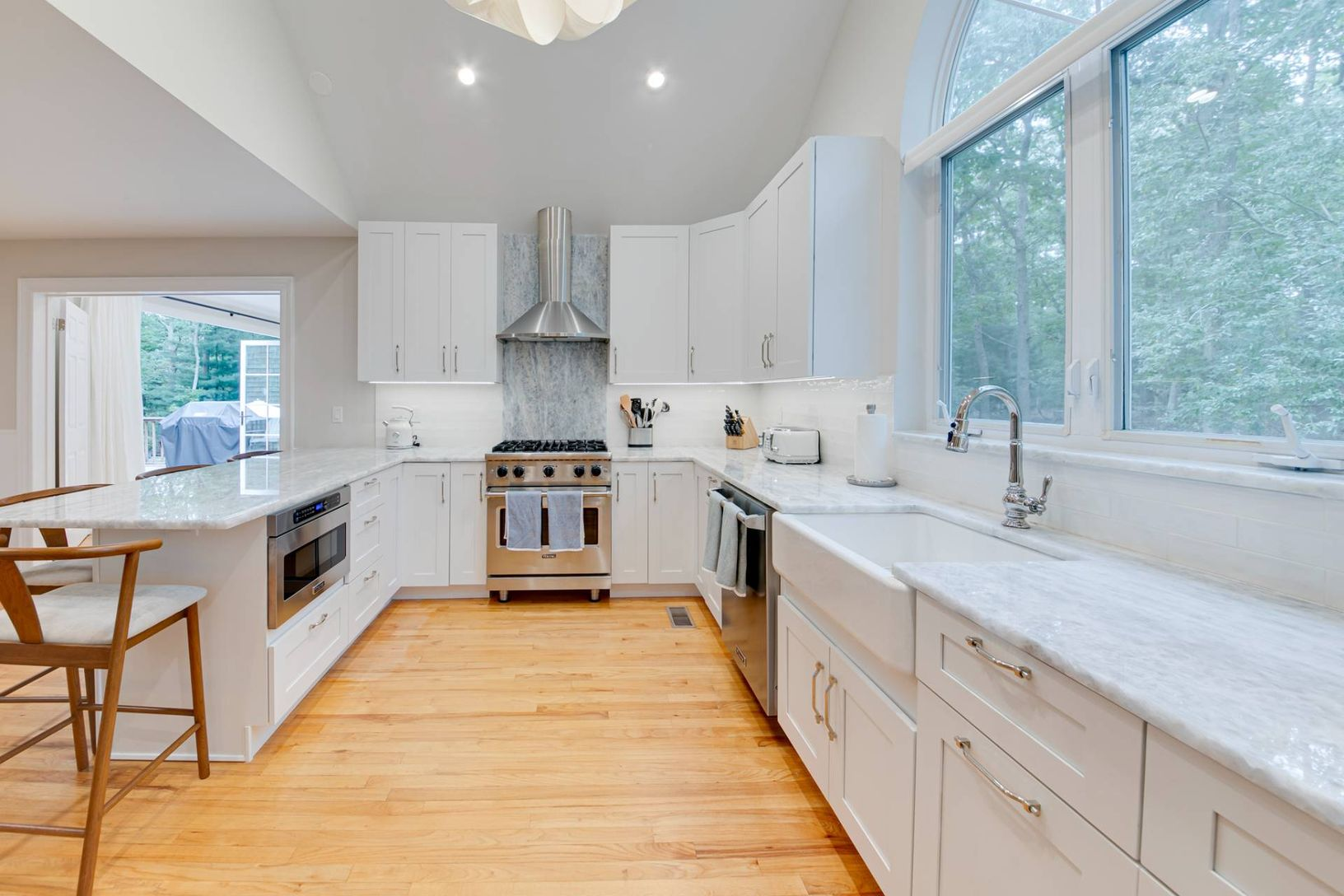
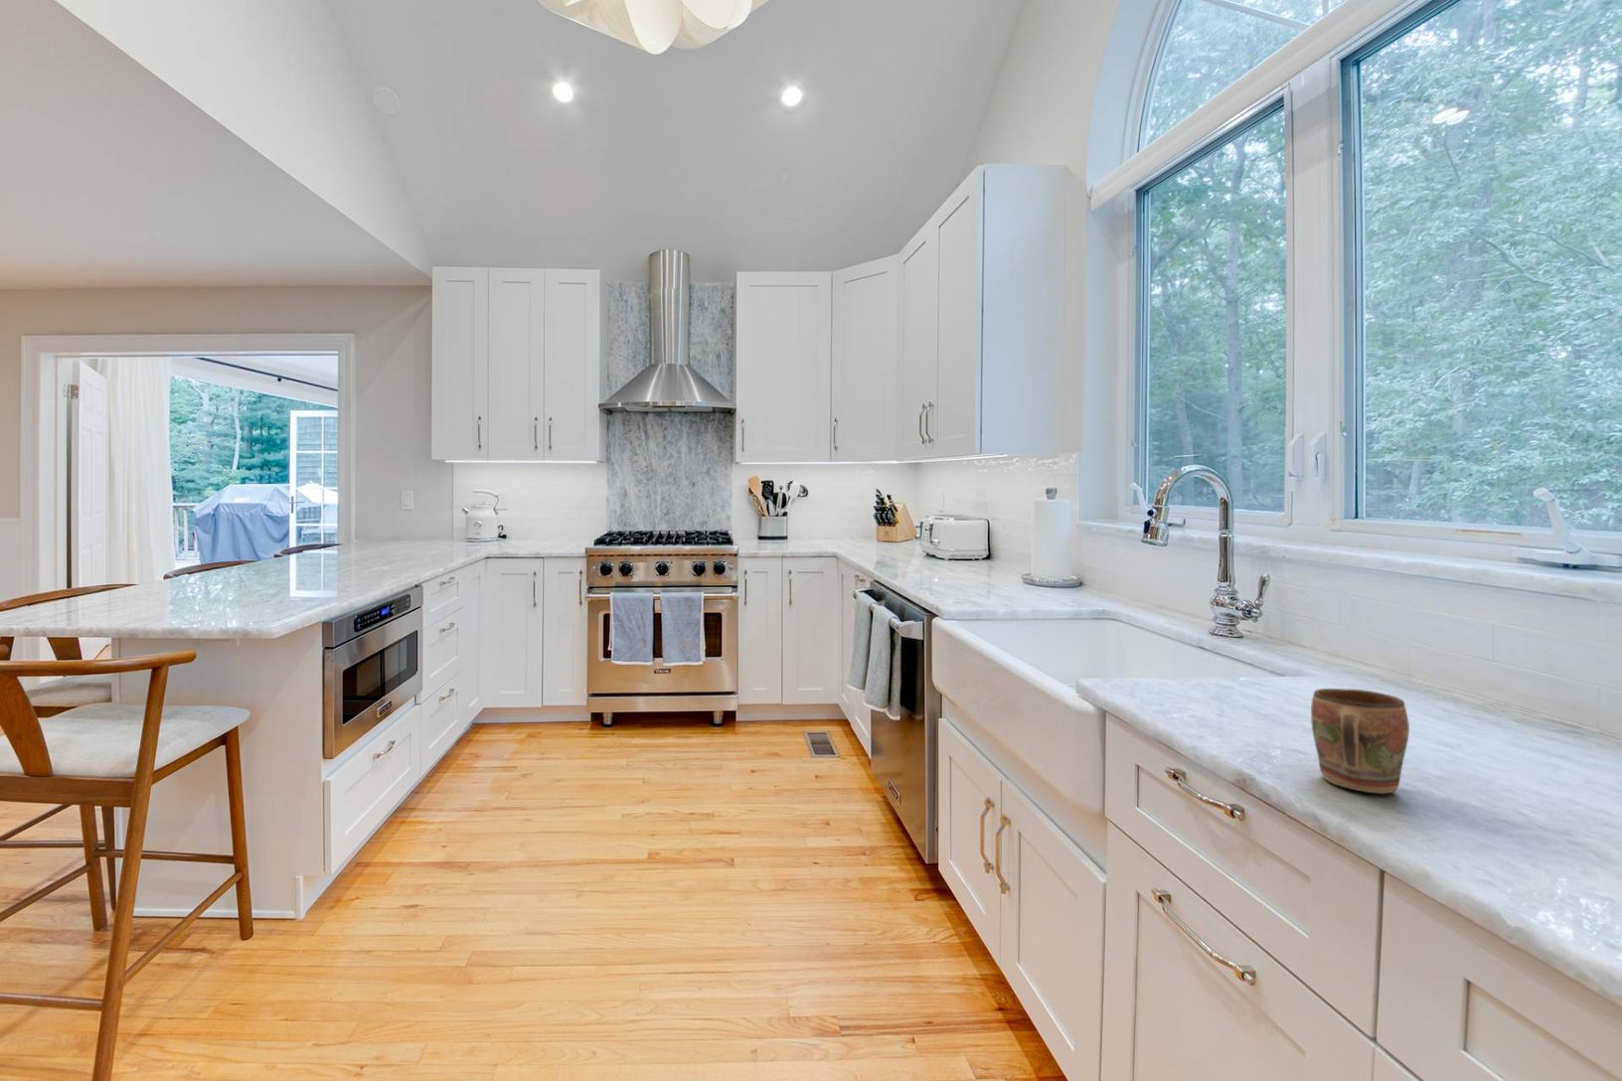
+ mug [1309,688,1411,795]
